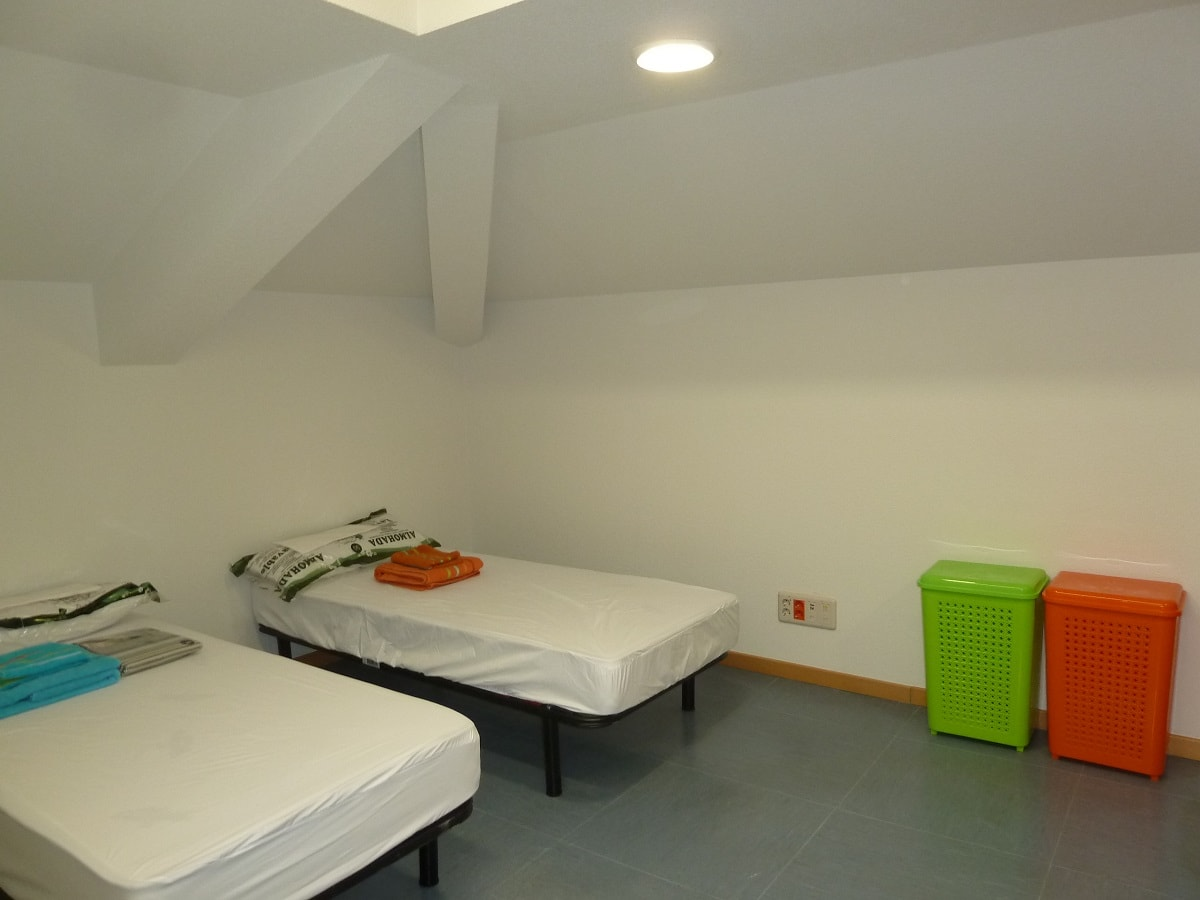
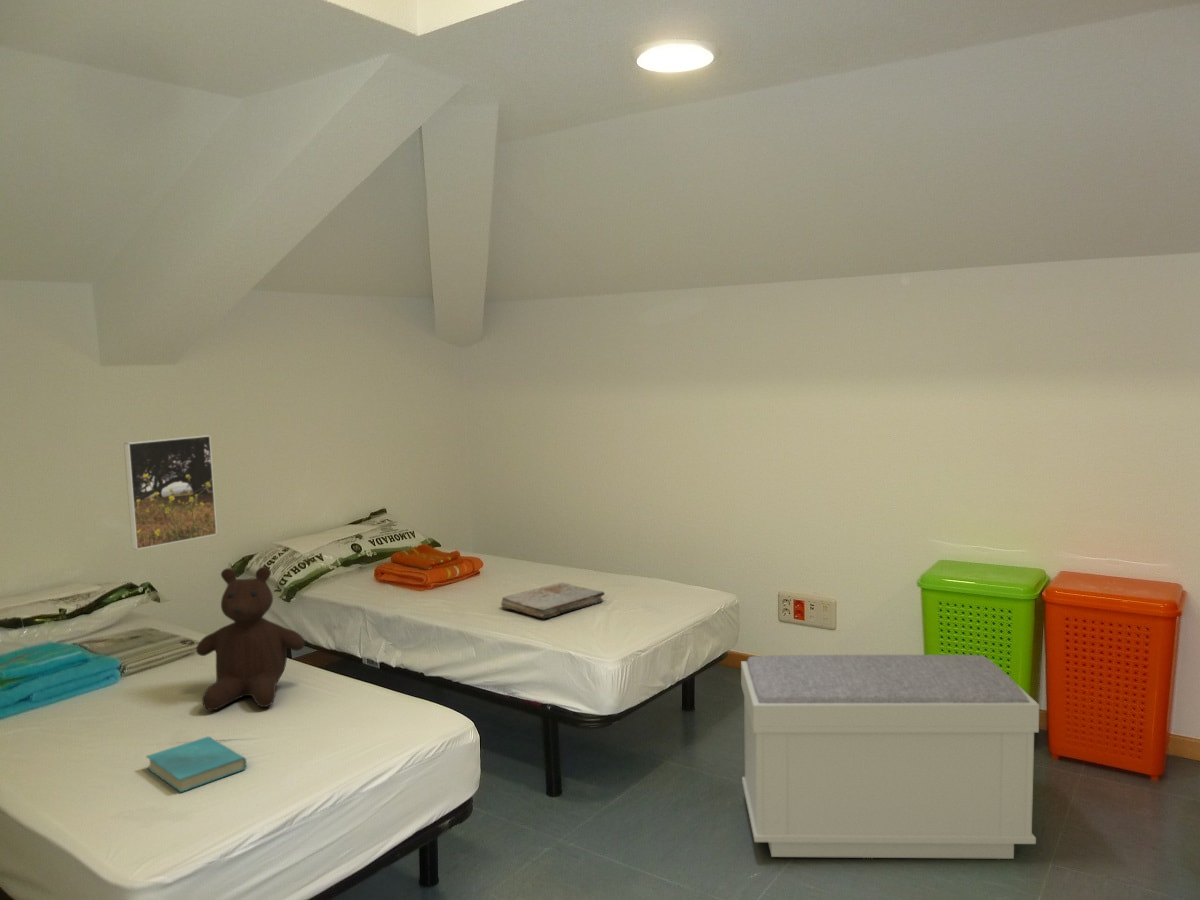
+ book [500,582,606,619]
+ teddy bear [195,566,306,711]
+ bench [740,654,1040,860]
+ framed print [123,434,218,551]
+ book [145,736,248,794]
